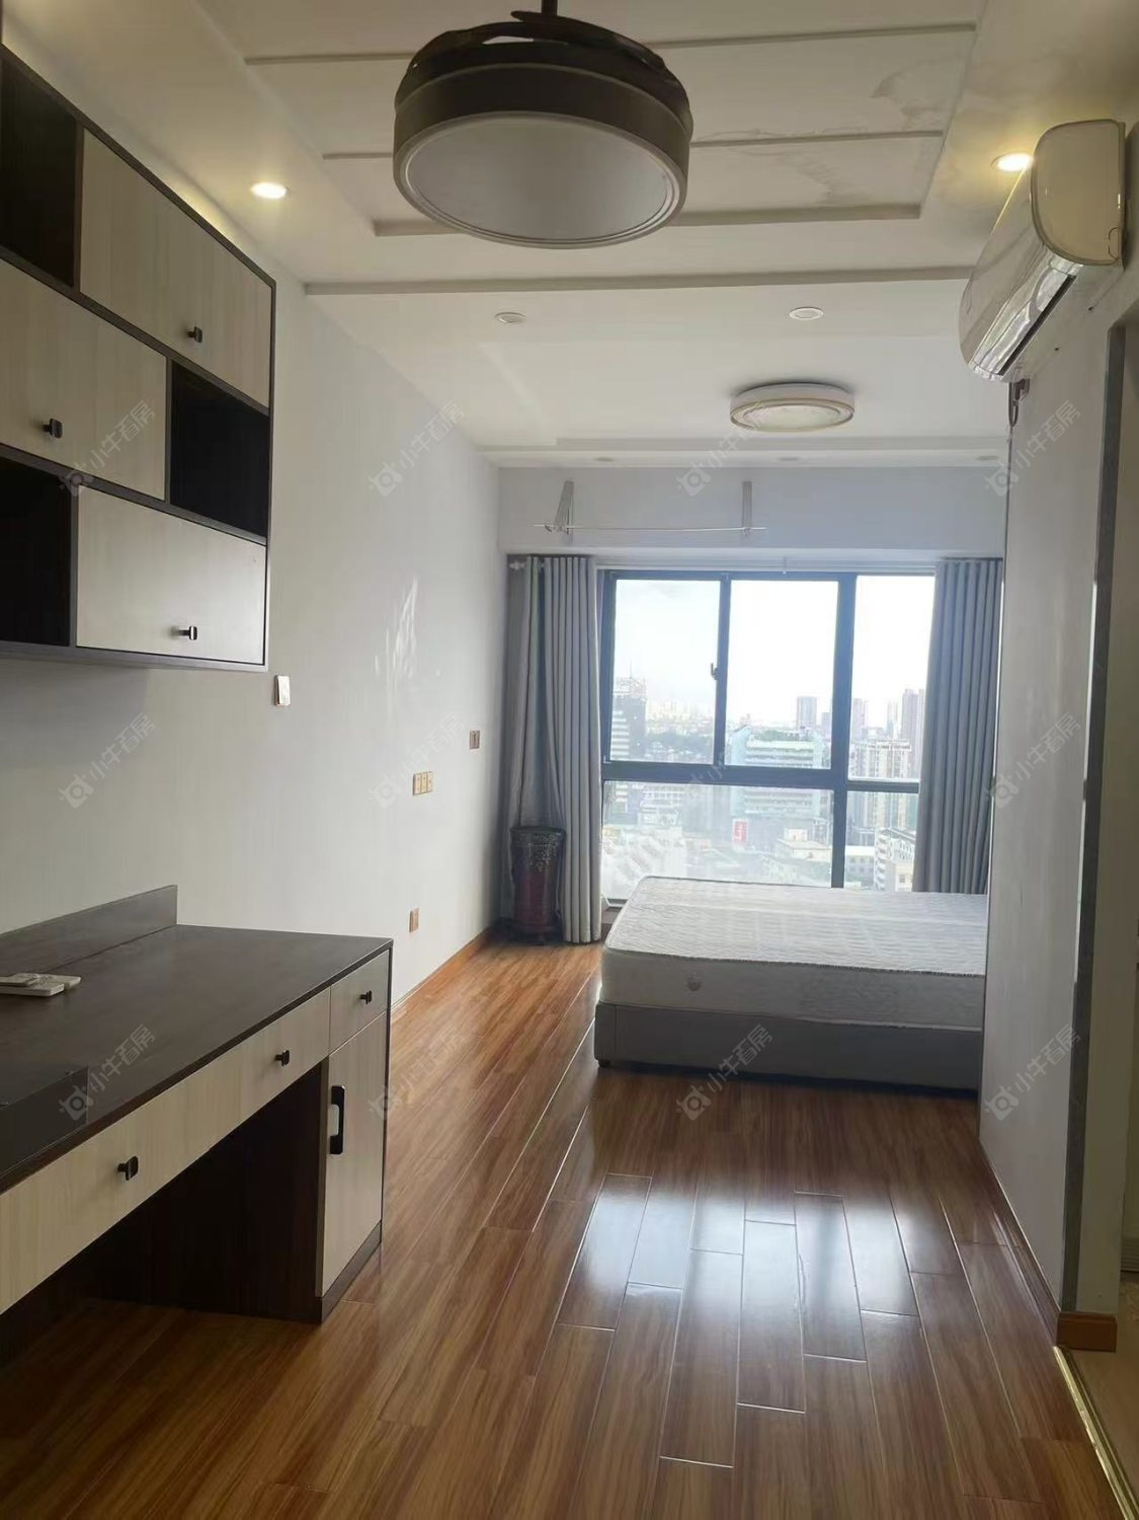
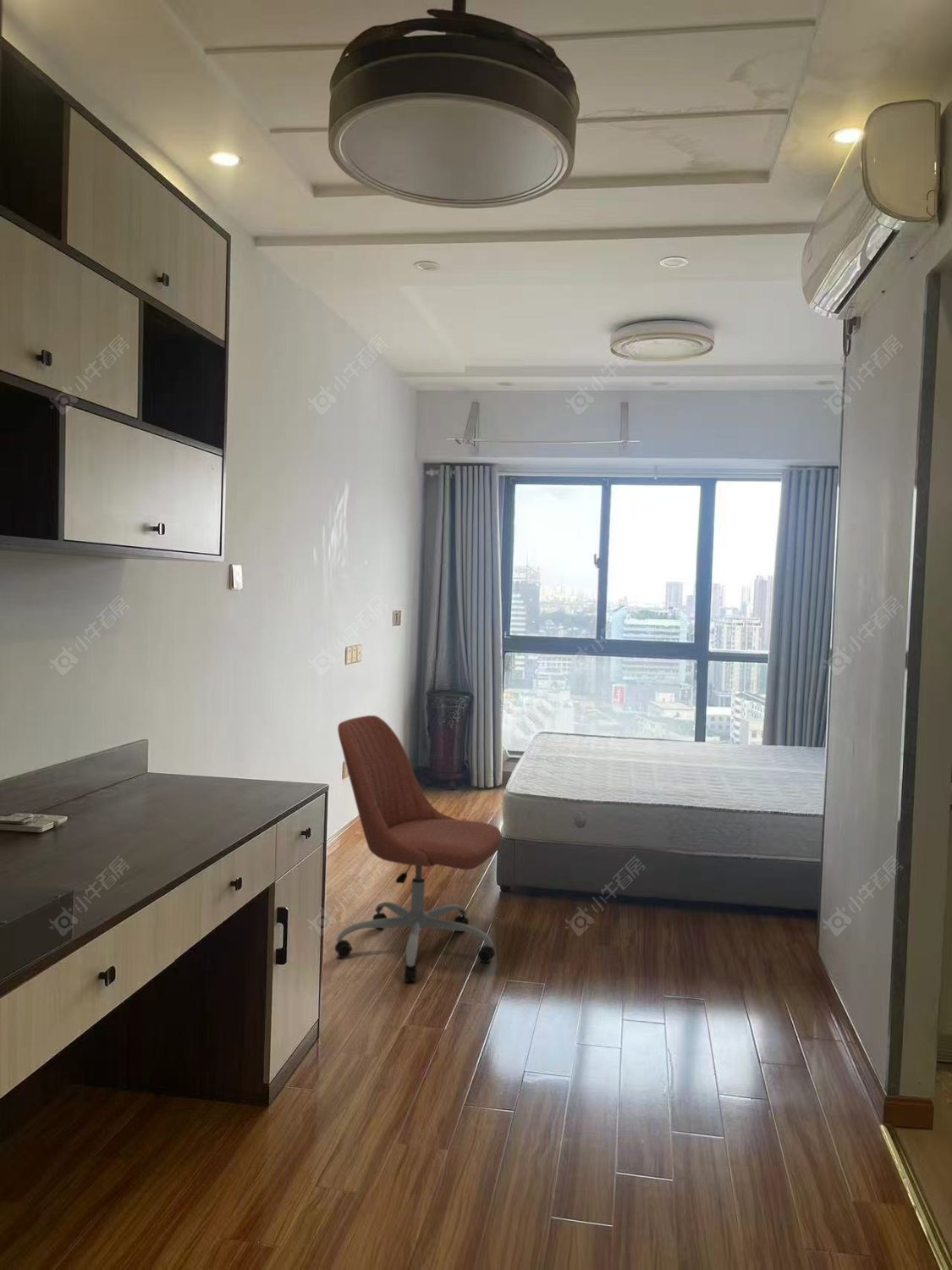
+ office chair [334,715,503,982]
